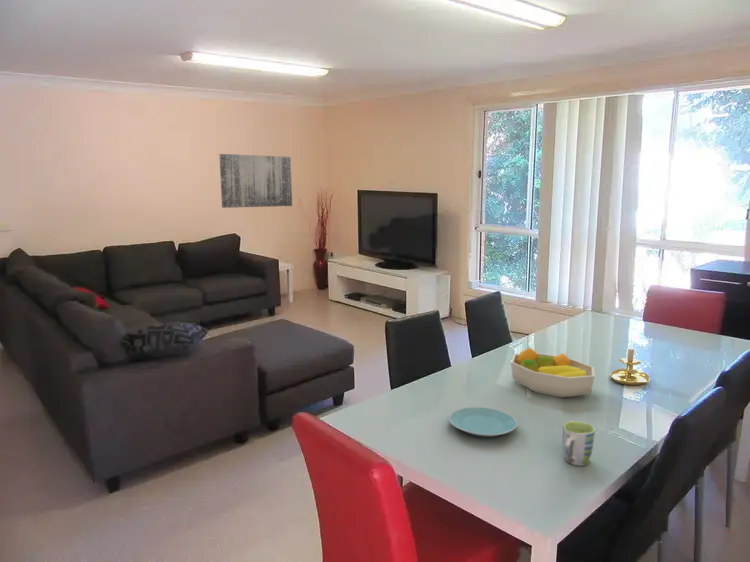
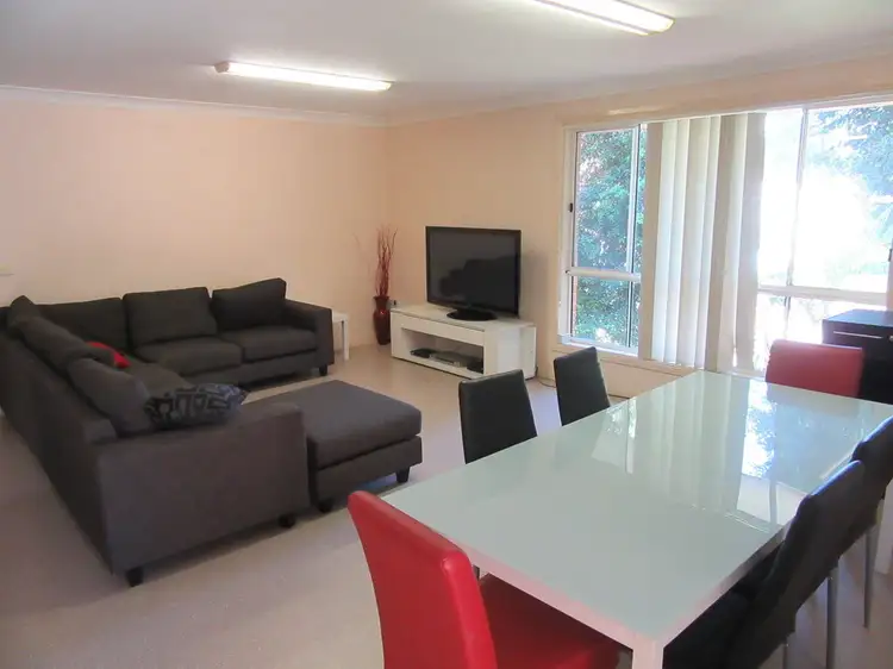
- mug [561,420,596,467]
- fruit bowl [510,347,596,399]
- plate [448,406,518,438]
- candle holder [608,337,650,386]
- wall art [218,153,293,209]
